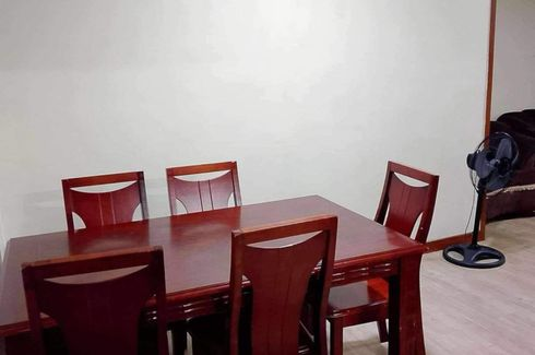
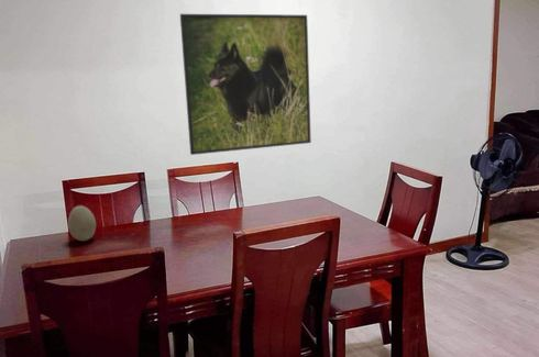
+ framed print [179,13,312,156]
+ decorative egg [67,204,97,243]
